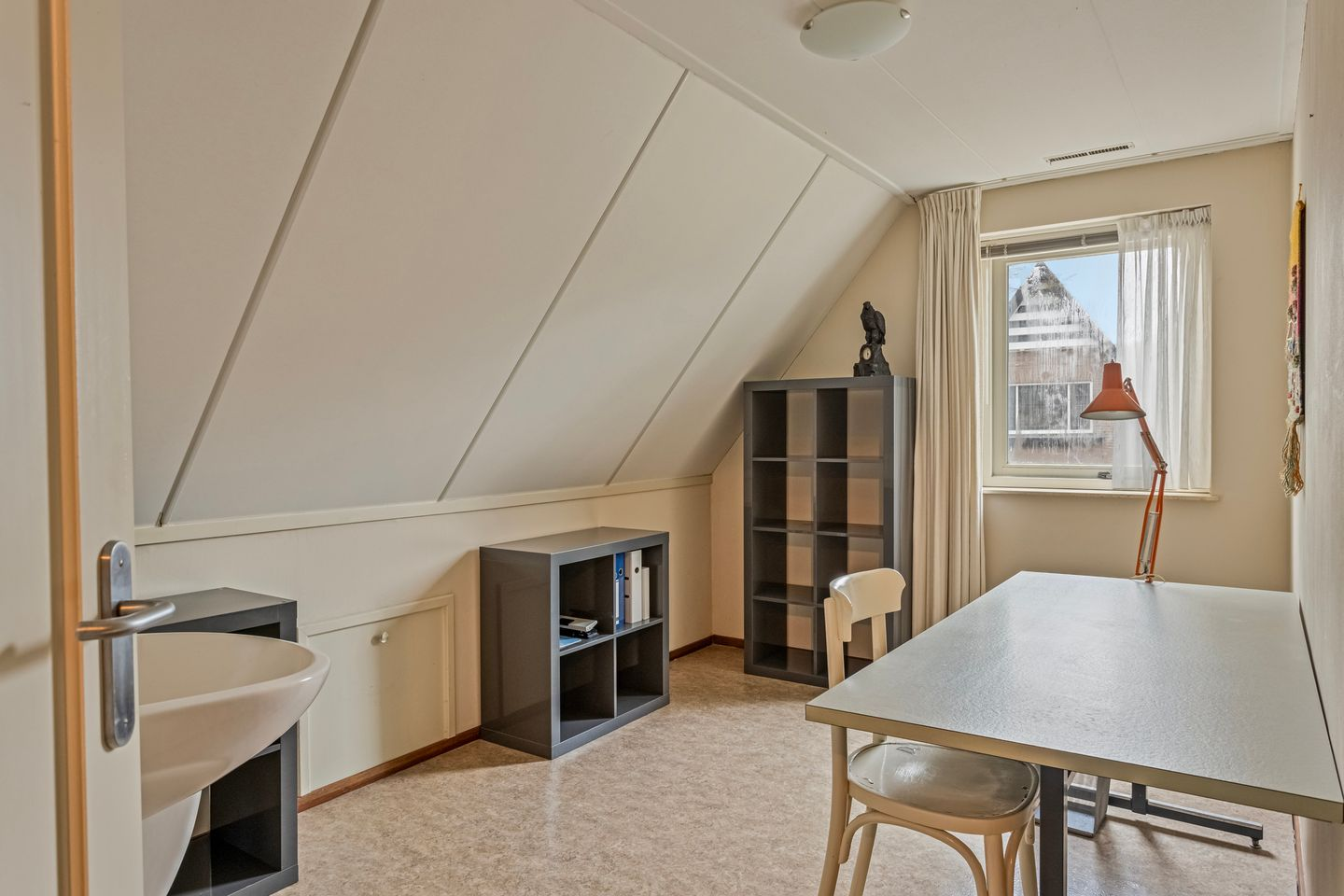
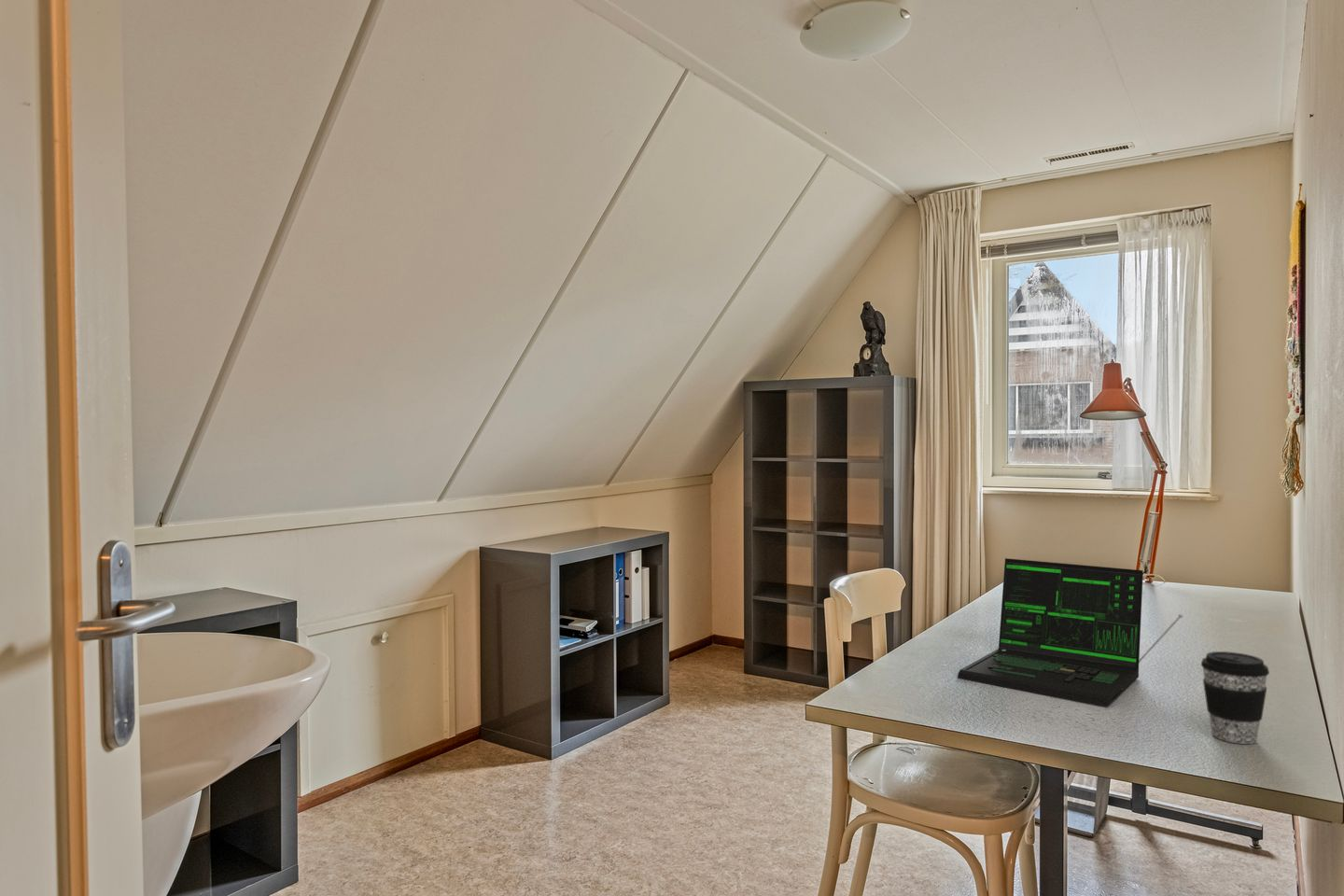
+ laptop [957,557,1183,707]
+ coffee cup [1200,651,1270,745]
